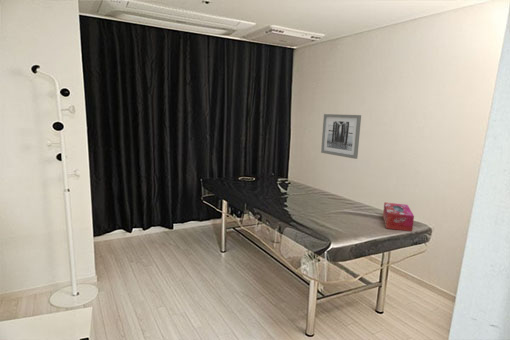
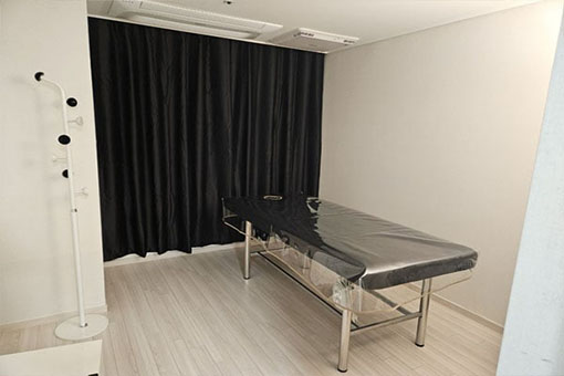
- tissue box [382,201,415,232]
- wall art [320,113,362,160]
